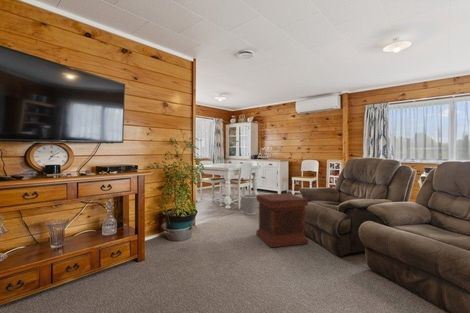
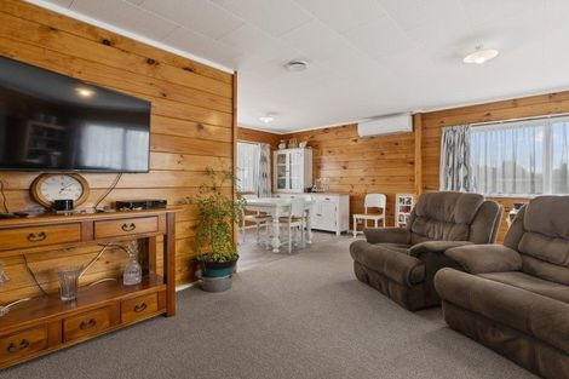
- wastebasket [240,193,258,216]
- side table [255,192,309,248]
